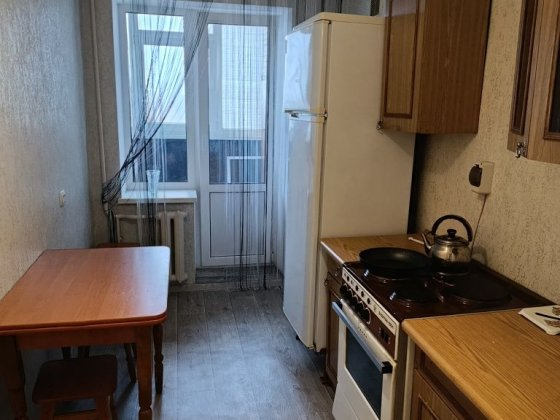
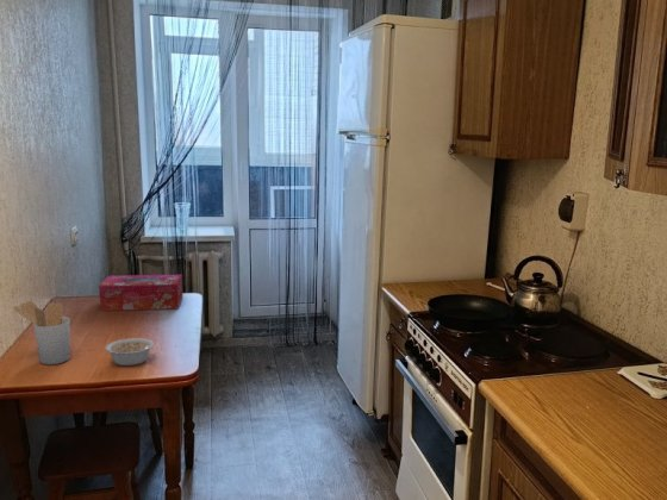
+ tissue box [98,274,183,312]
+ legume [105,337,155,367]
+ utensil holder [12,300,71,365]
